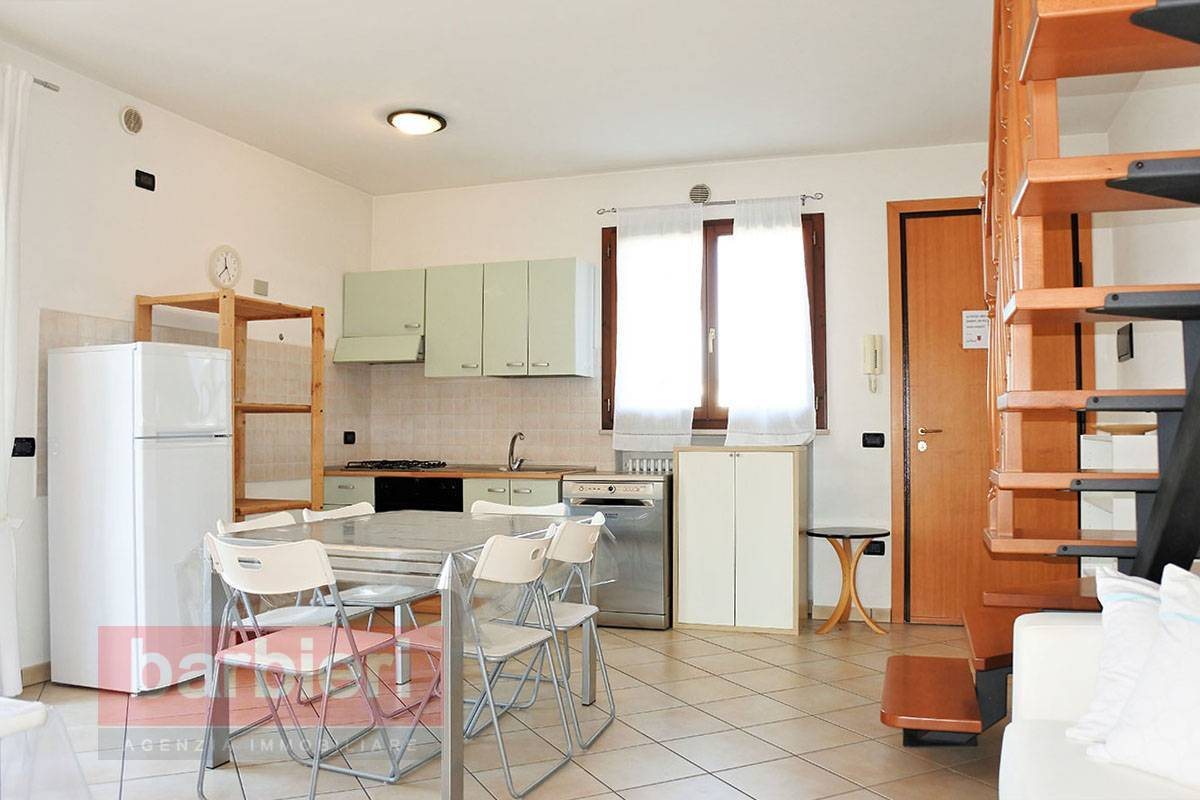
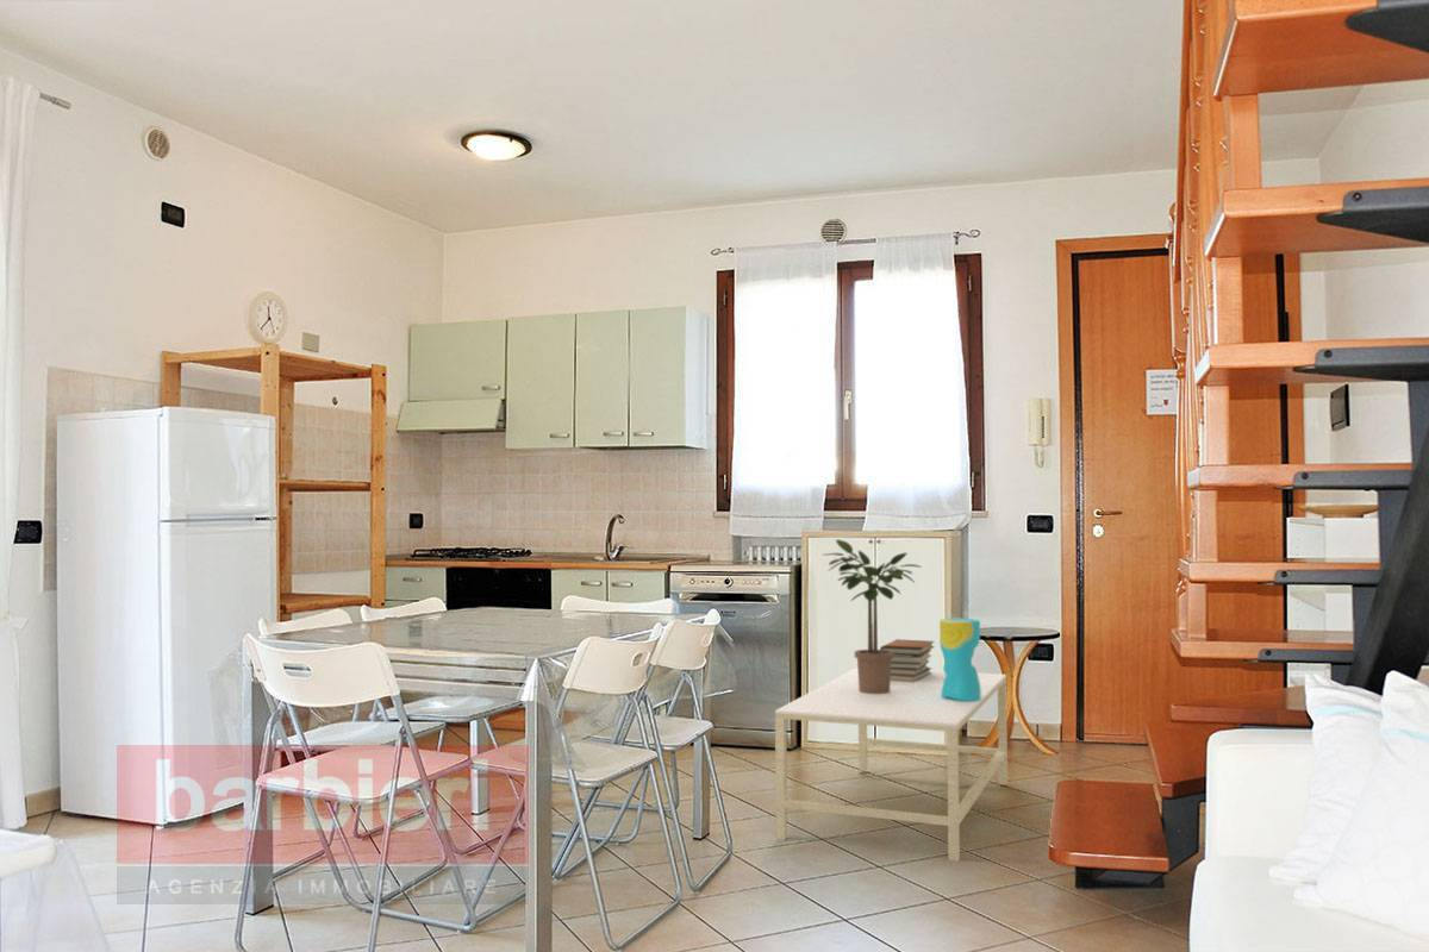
+ coffee table [774,666,1009,863]
+ decorative vase [938,618,981,701]
+ book stack [879,638,936,682]
+ potted plant [820,538,923,694]
